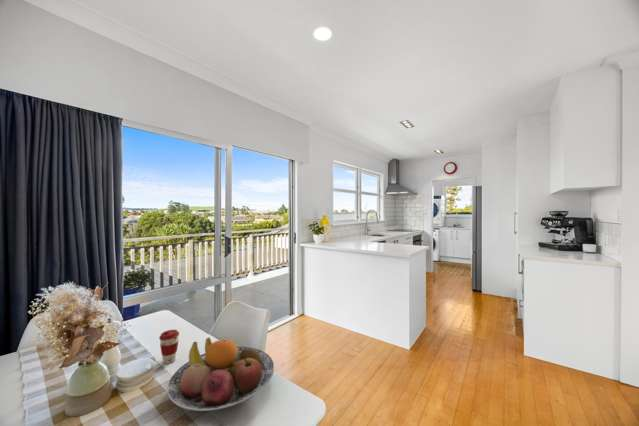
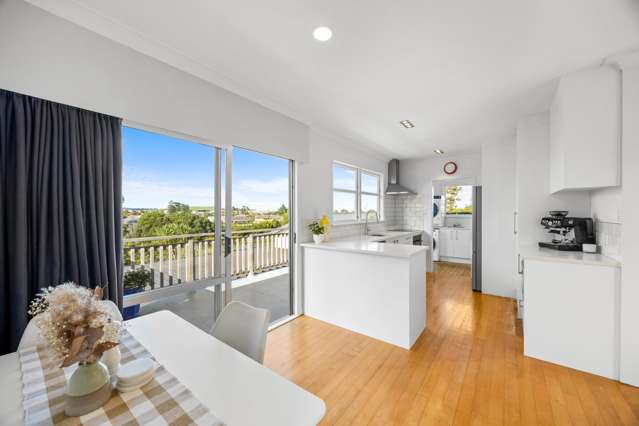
- coffee cup [158,329,180,365]
- fruit bowl [166,337,275,412]
